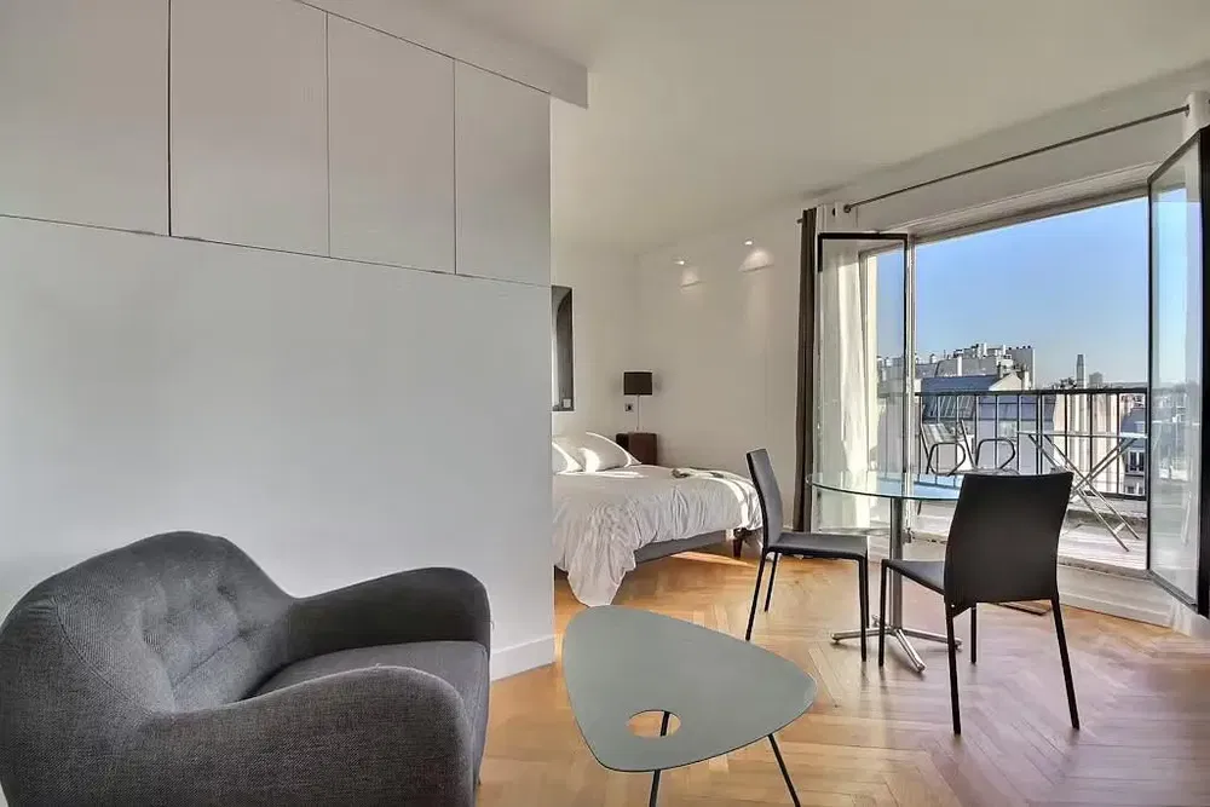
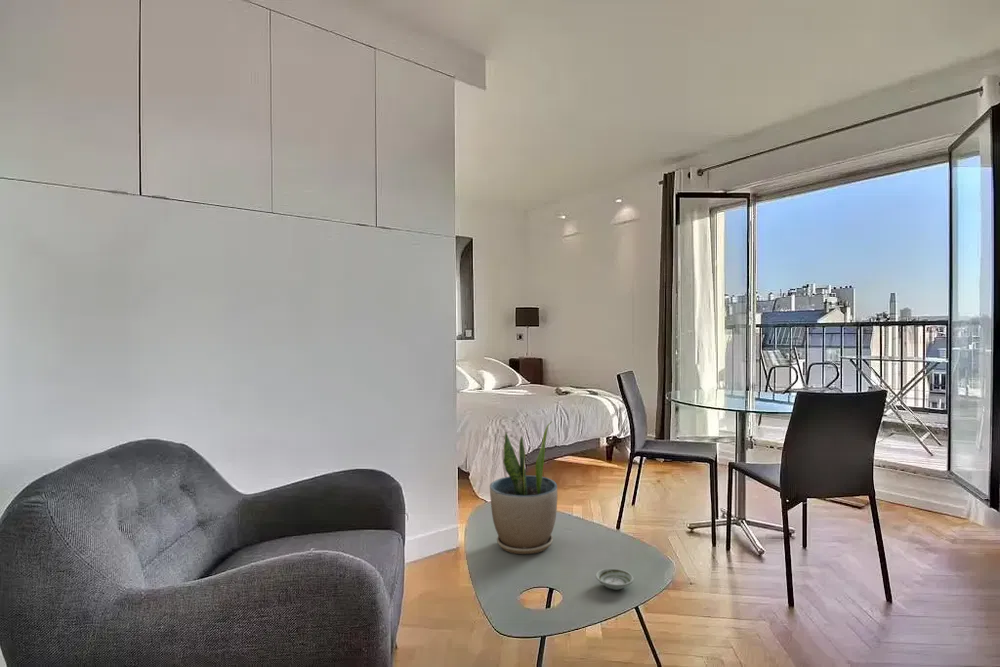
+ saucer [595,568,634,591]
+ potted plant [489,421,558,555]
